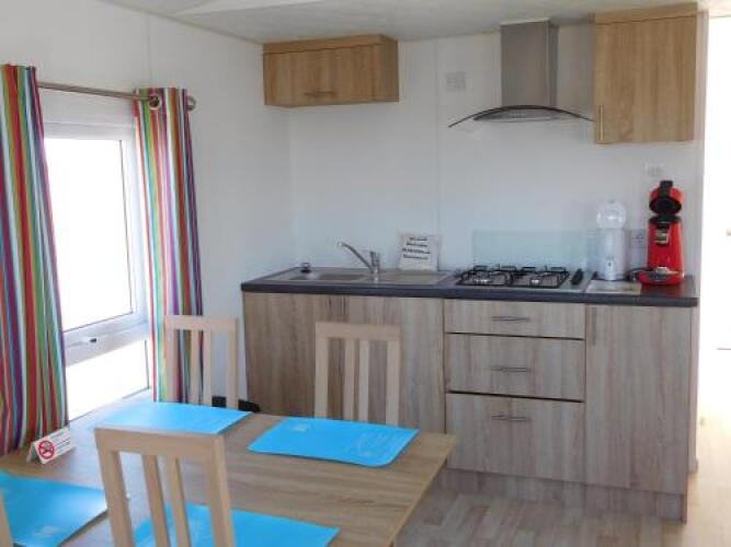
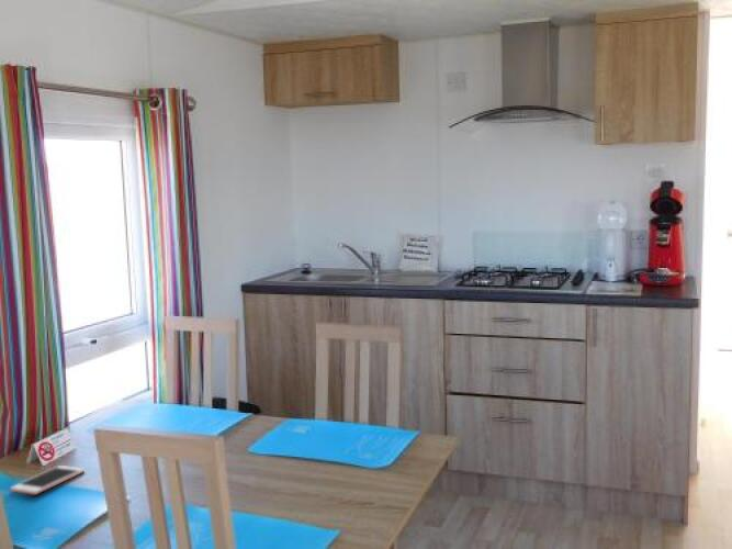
+ cell phone [9,464,86,496]
